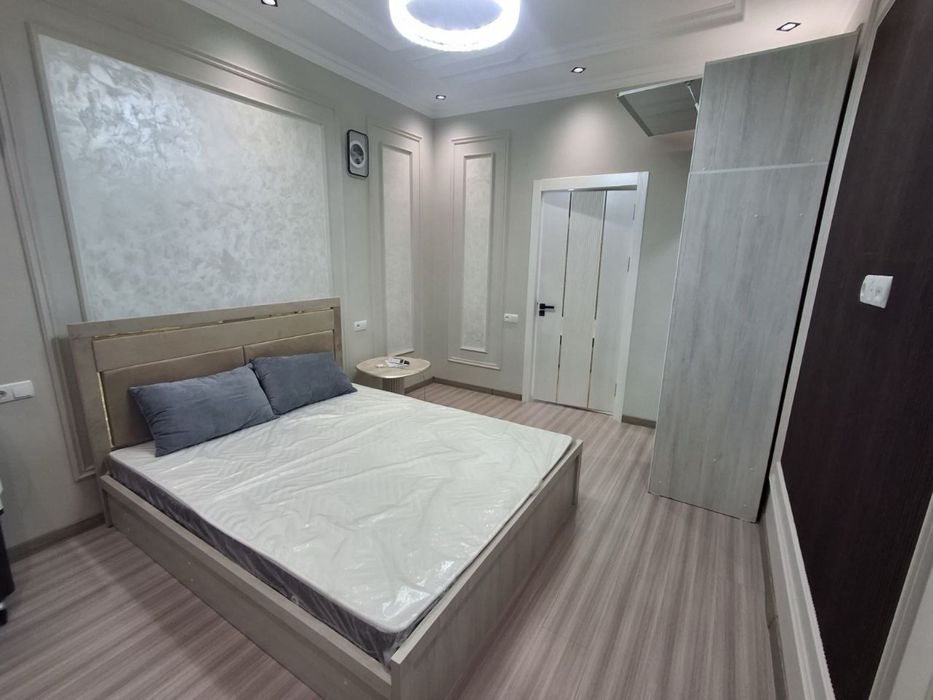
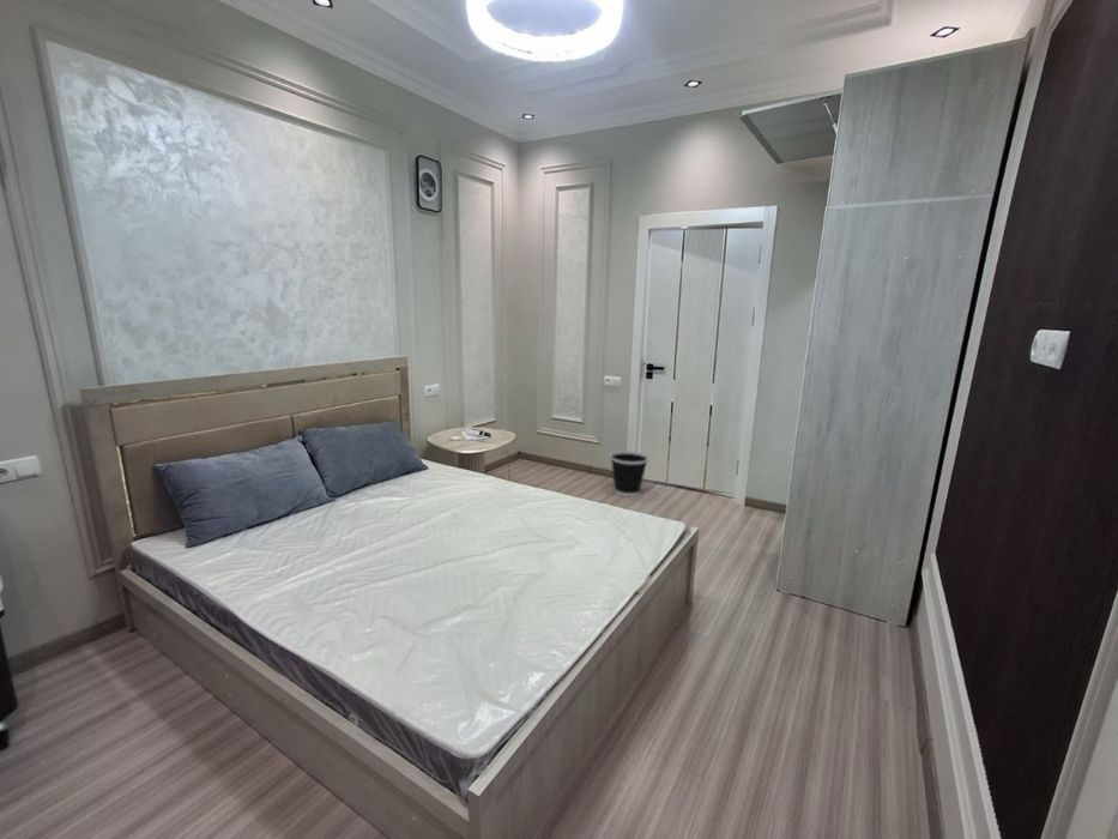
+ wastebasket [609,451,649,497]
